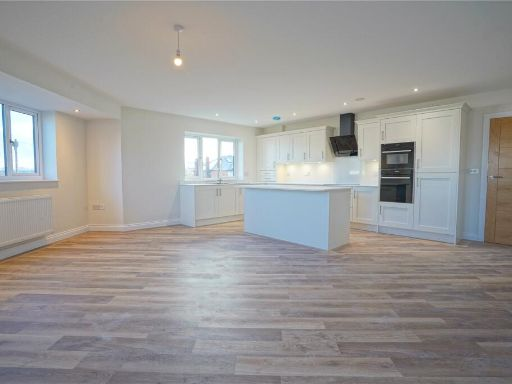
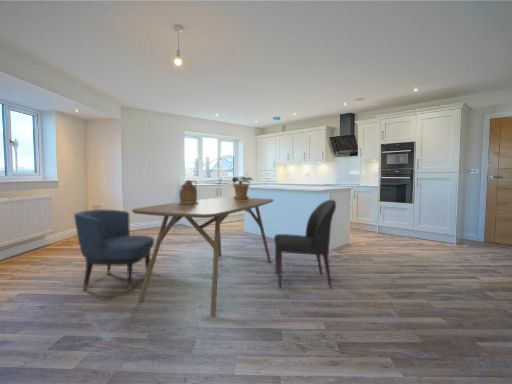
+ ceramic jug [177,179,199,204]
+ chair [273,199,337,289]
+ potted plant [231,176,254,201]
+ chair [73,209,155,291]
+ dining table [131,197,275,317]
